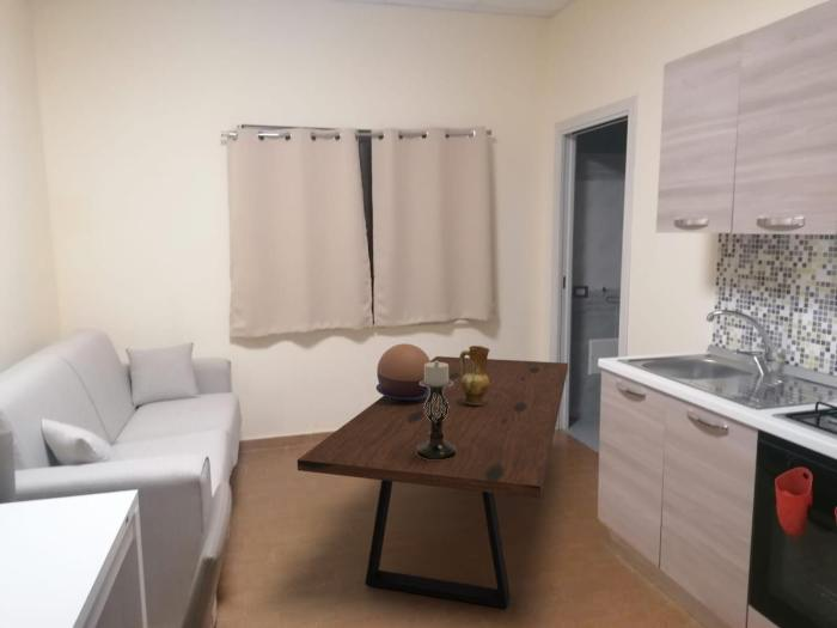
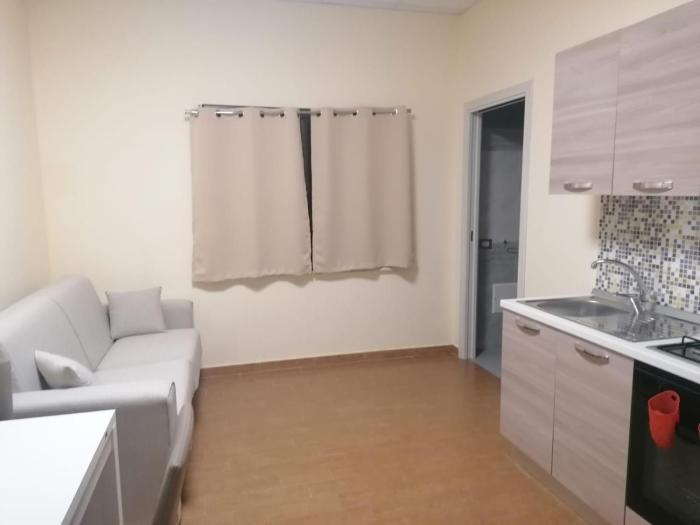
- ceramic jug [458,345,490,406]
- dining table [297,355,569,610]
- decorative bowl [375,342,430,401]
- candle holder [416,361,457,461]
